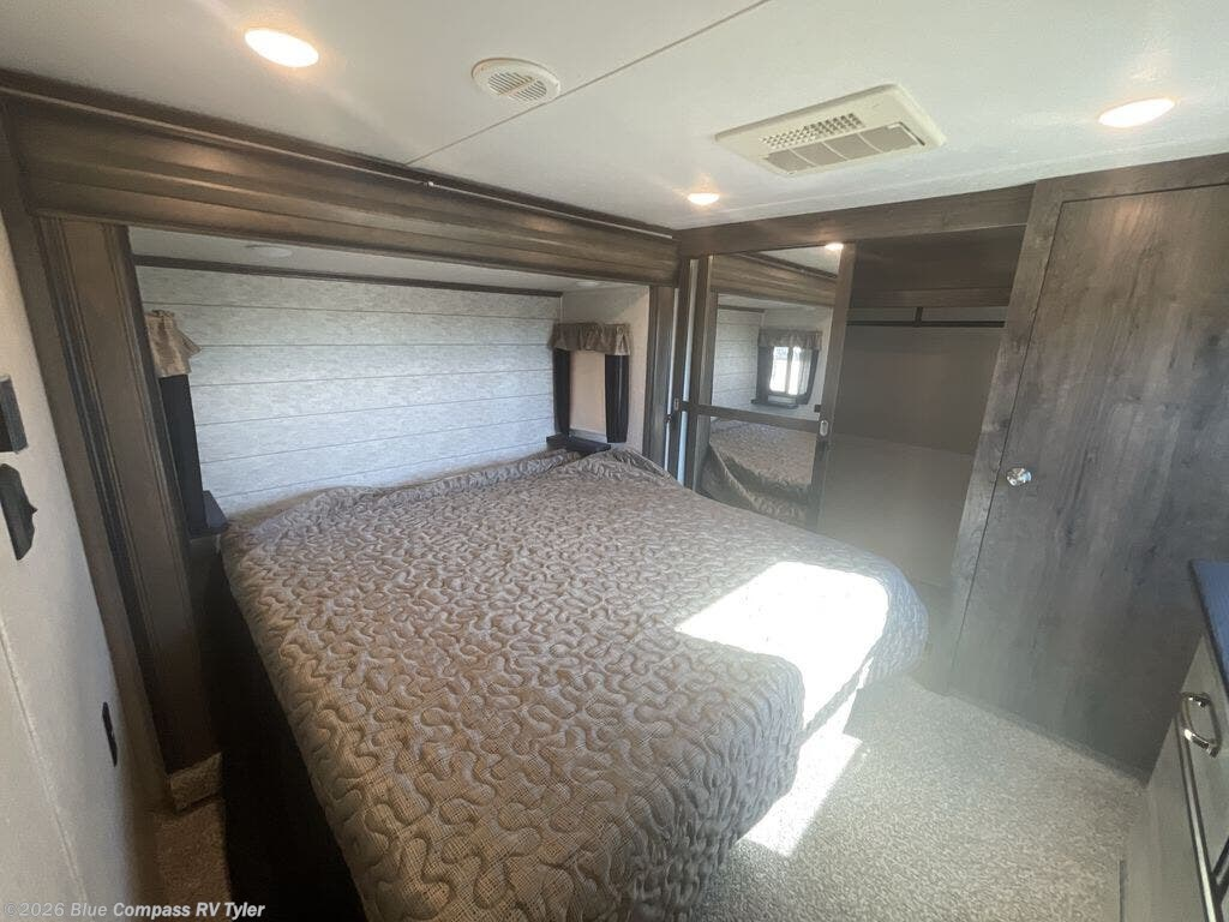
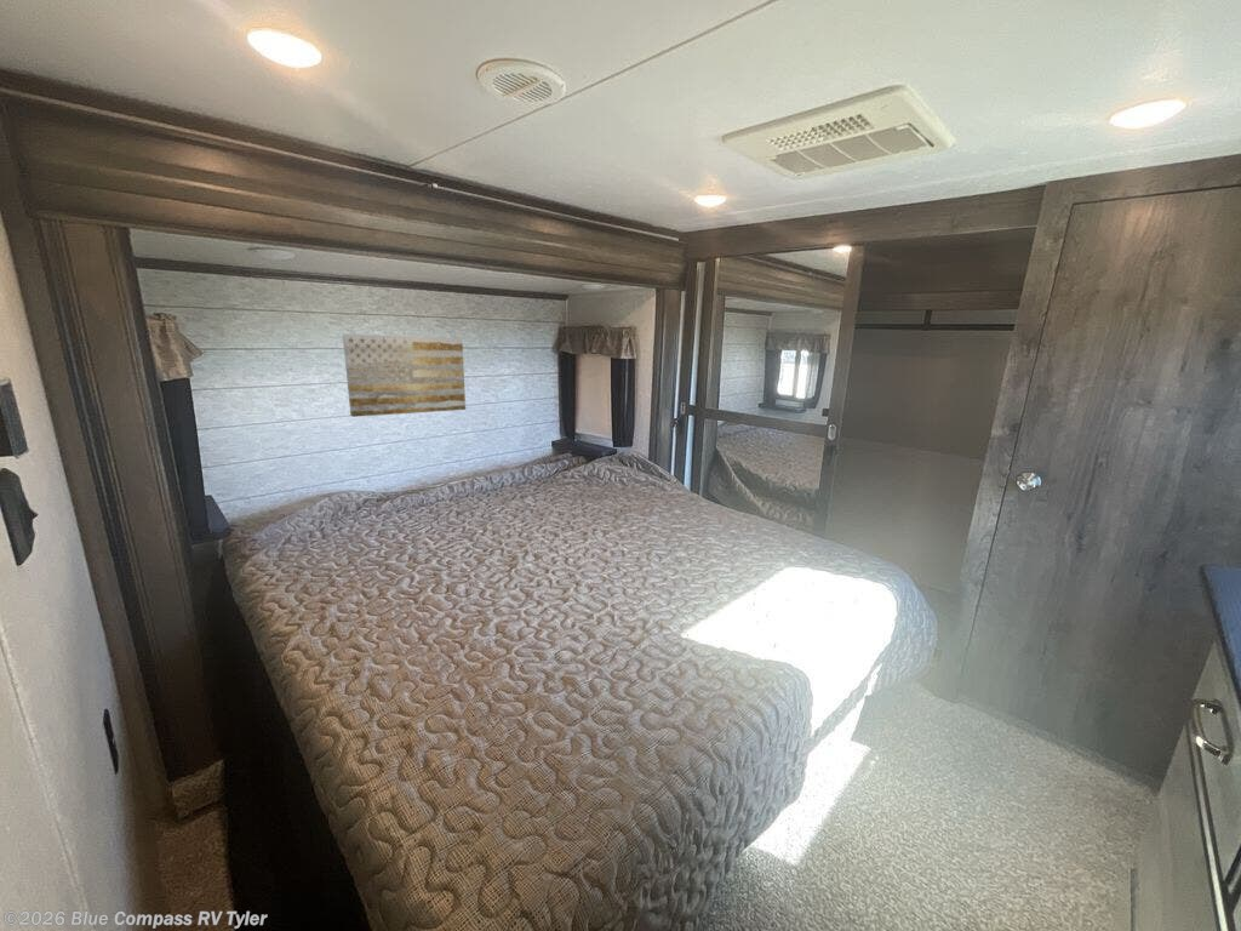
+ wall art [342,333,467,418]
